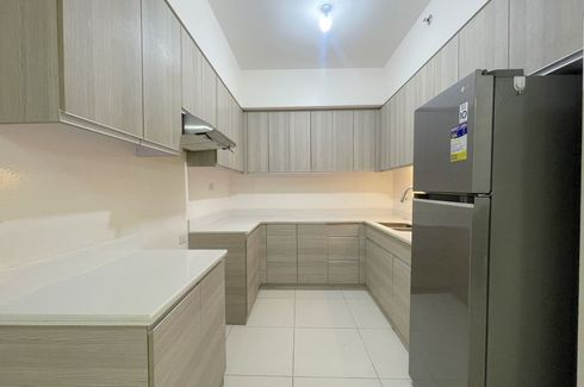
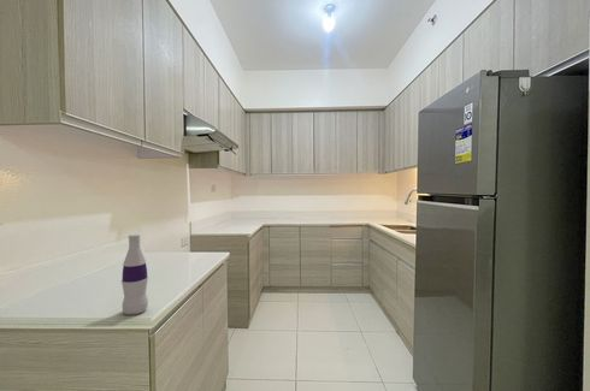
+ bottle [120,233,149,316]
